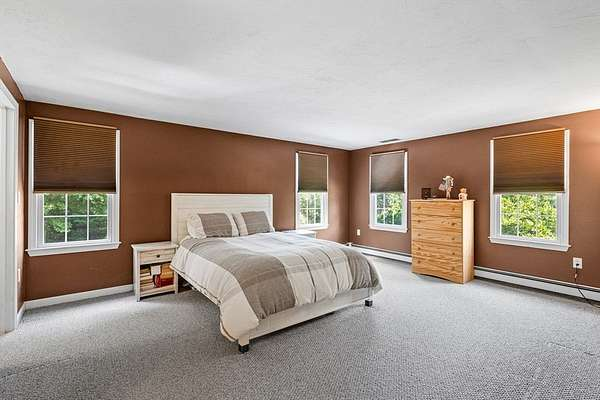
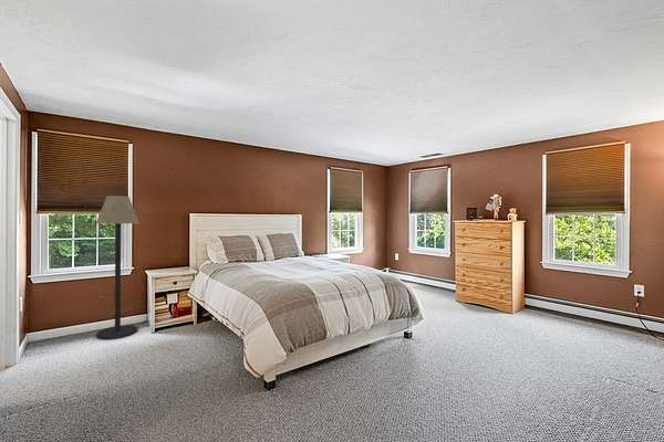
+ floor lamp [95,194,139,340]
